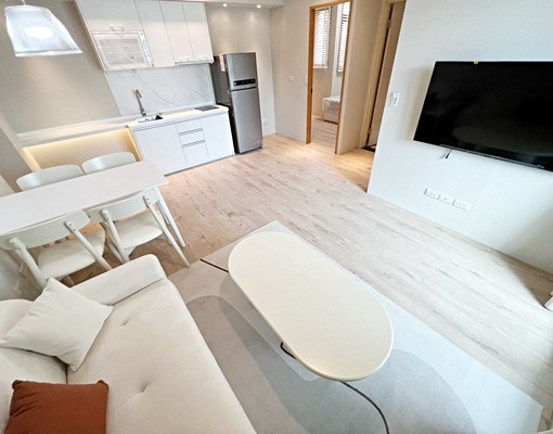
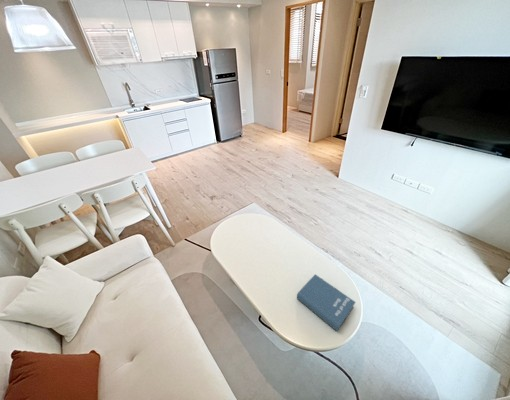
+ book [296,273,357,332]
